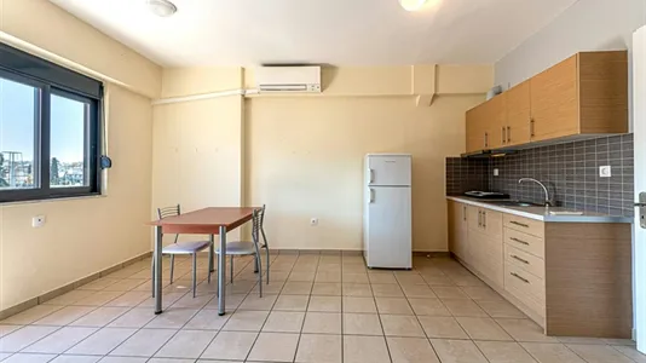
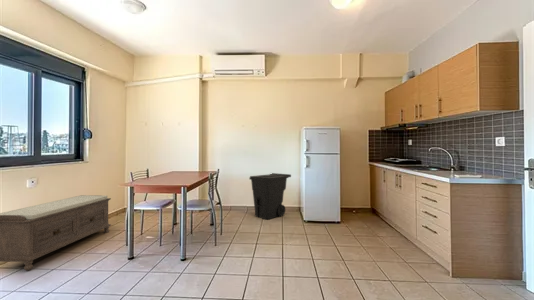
+ bench [0,194,112,271]
+ trash can [248,172,292,220]
